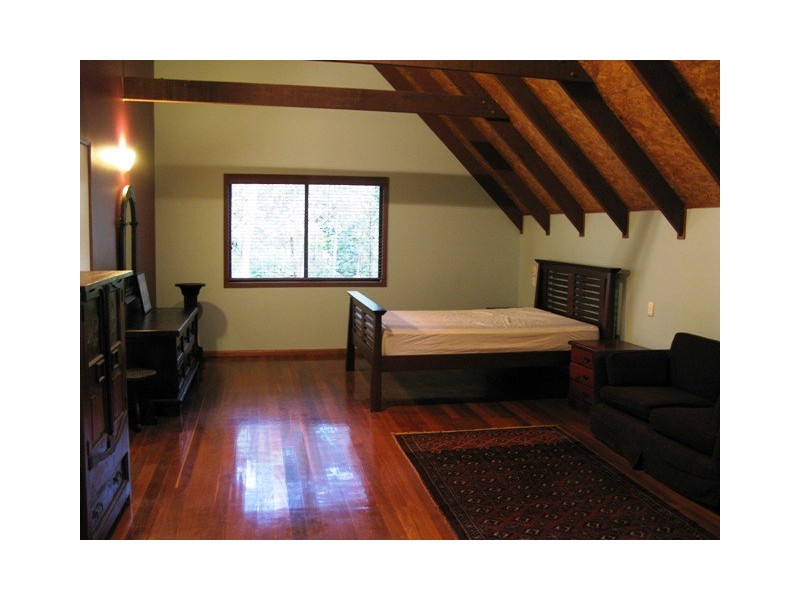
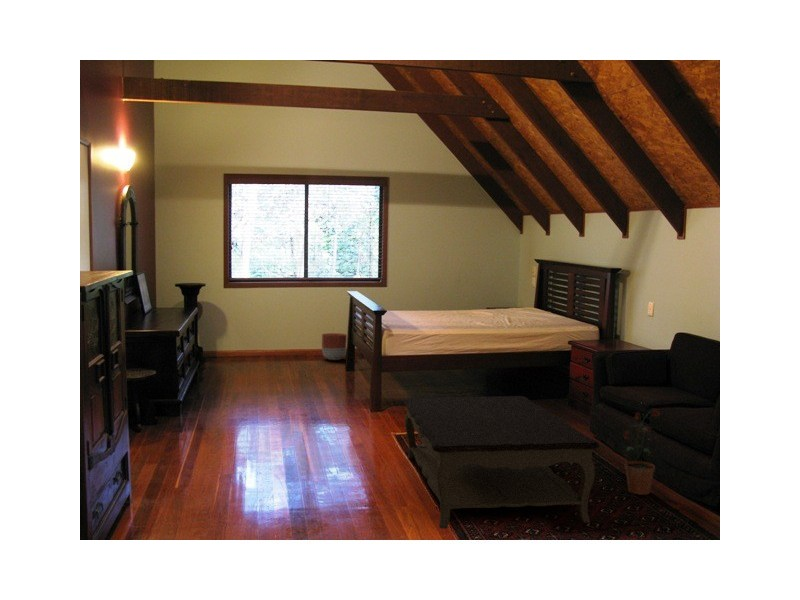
+ potted plant [621,407,661,496]
+ planter [321,332,348,361]
+ coffee table [401,395,600,529]
